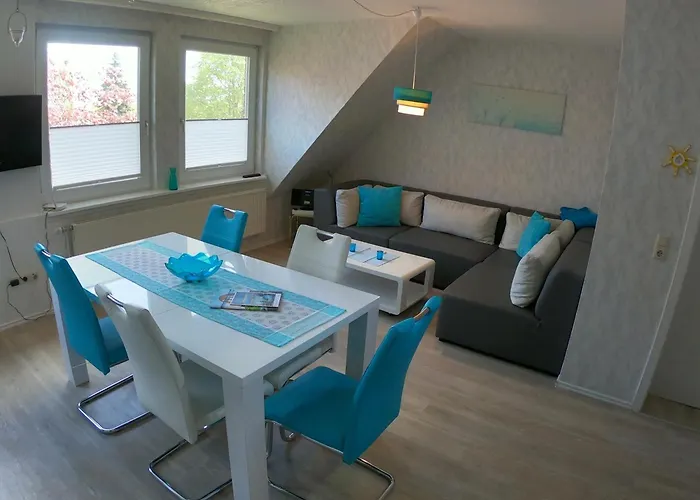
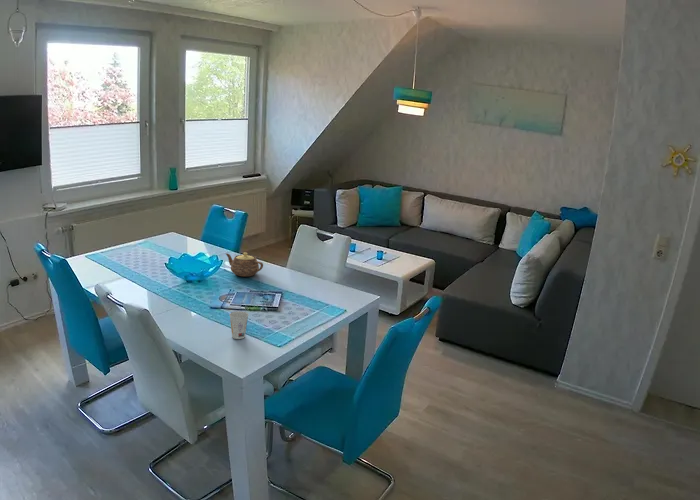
+ teapot [225,252,264,277]
+ cup [229,310,249,340]
